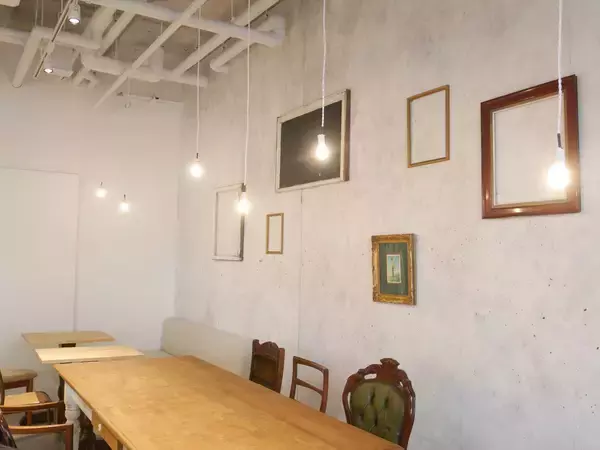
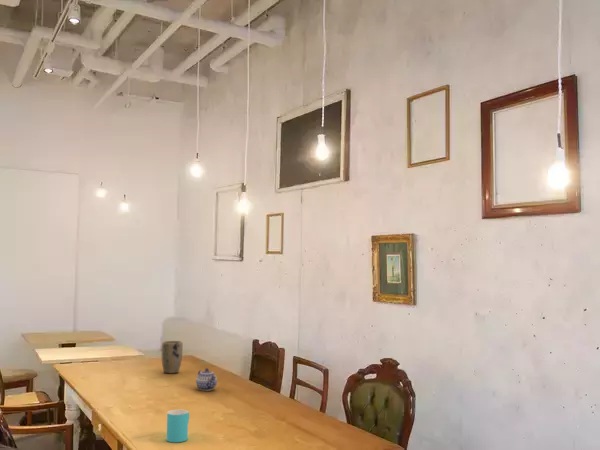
+ plant pot [161,340,183,374]
+ teapot [195,367,218,392]
+ cup [166,409,190,443]
